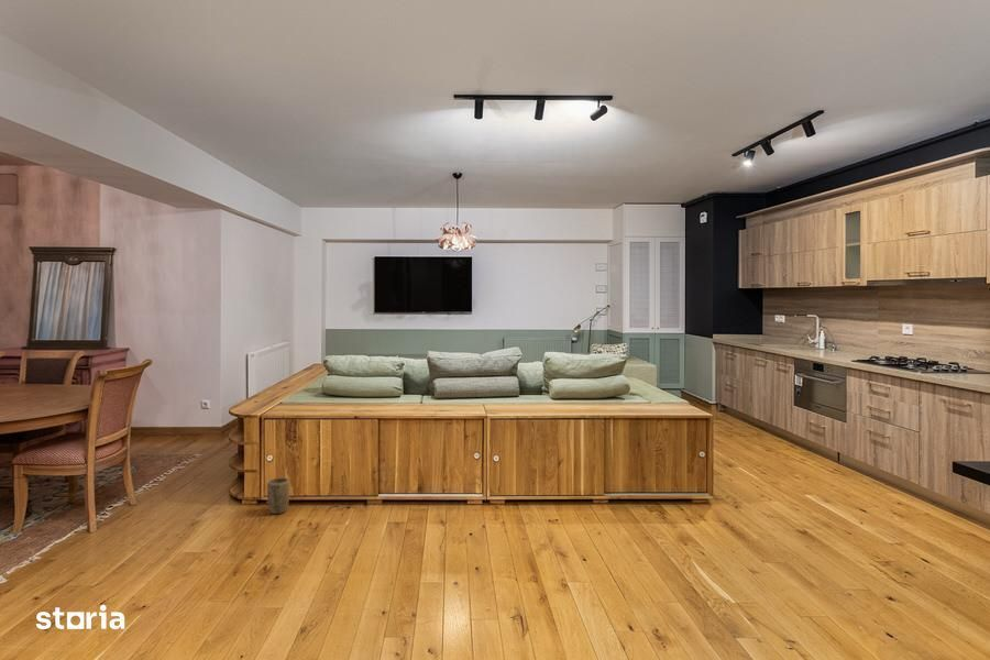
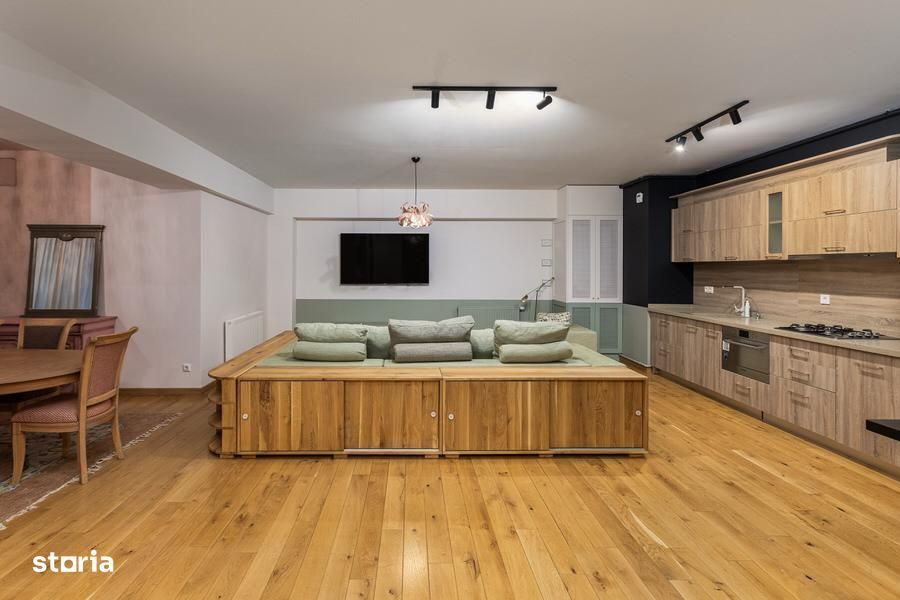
- plant pot [266,476,290,515]
